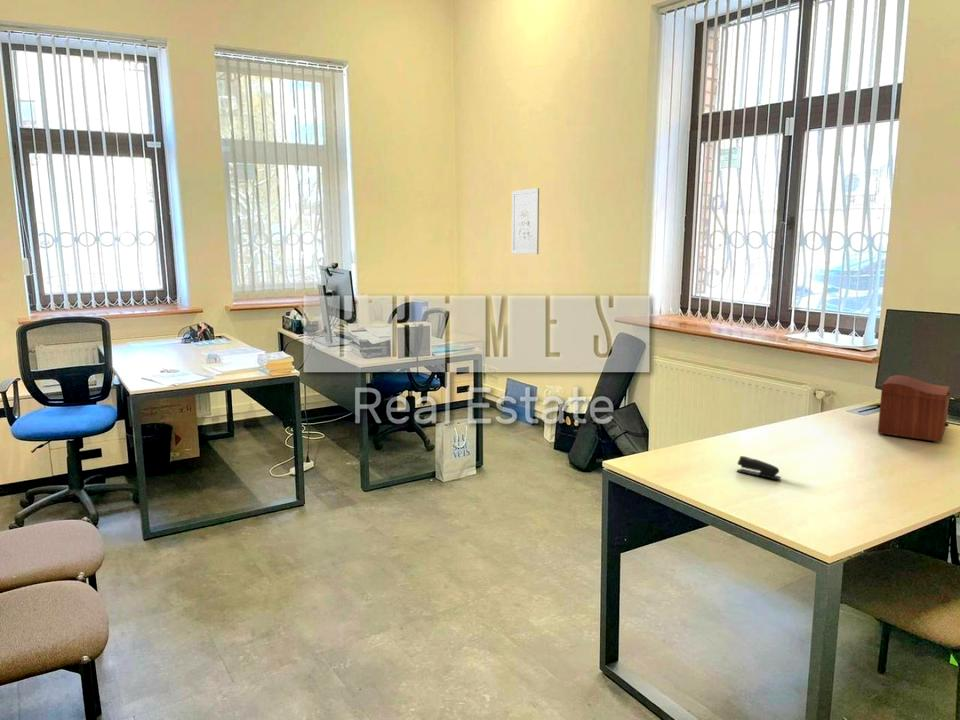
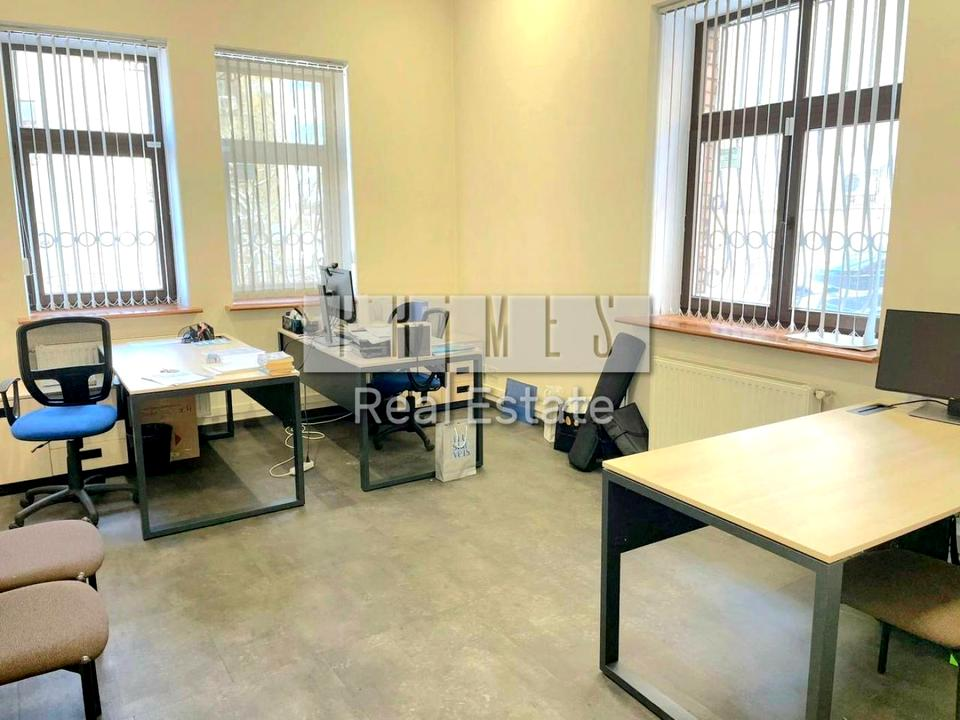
- wall art [511,187,540,255]
- stapler [736,455,782,480]
- sewing box [877,374,951,443]
